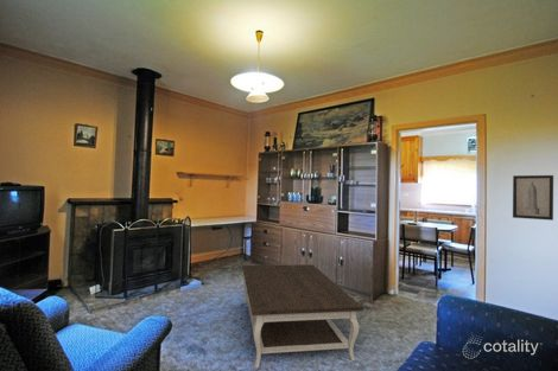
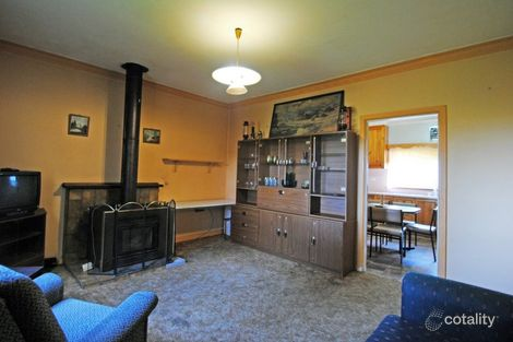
- wall art [512,174,554,222]
- coffee table [241,263,364,370]
